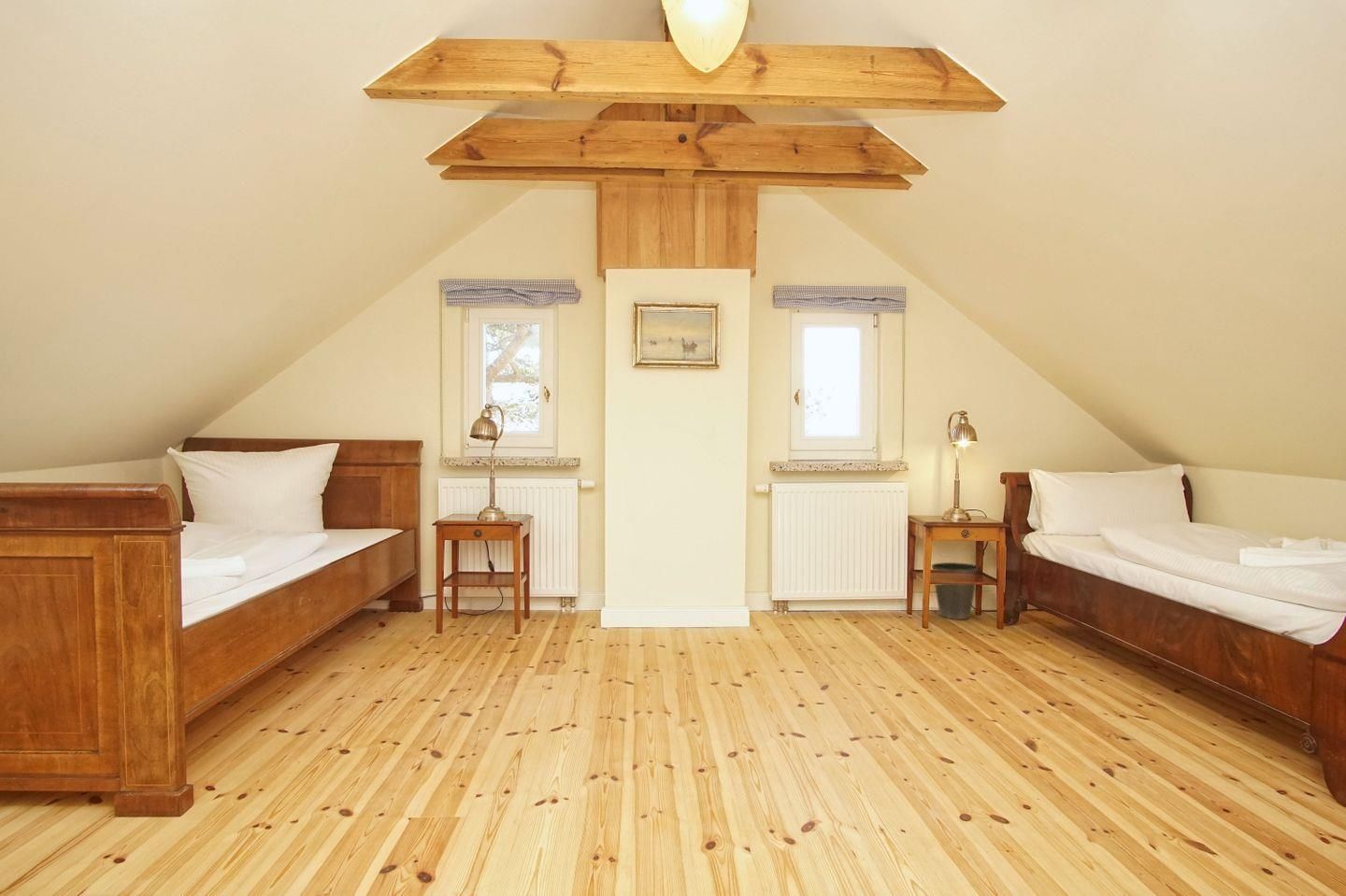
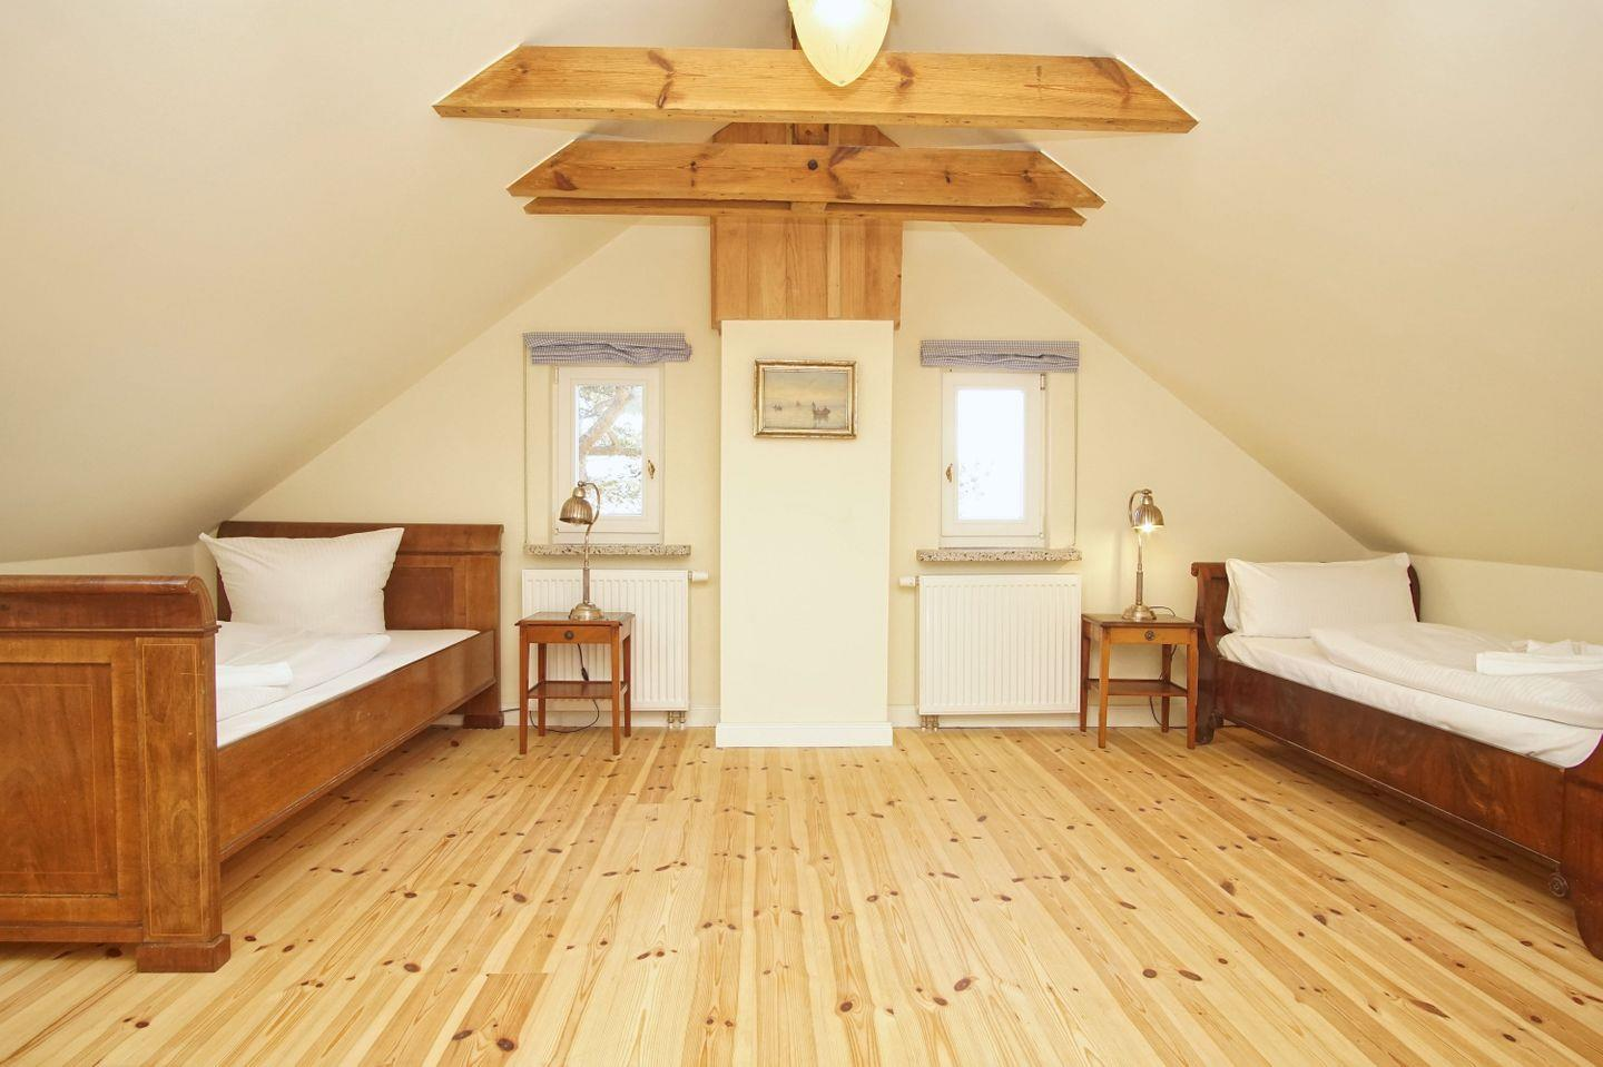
- waste basket [930,562,979,620]
